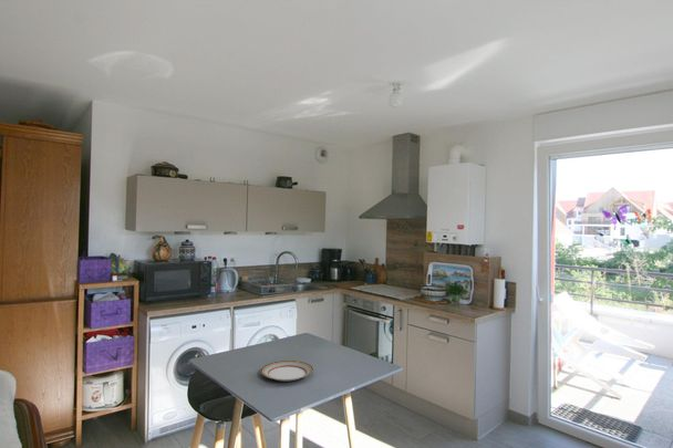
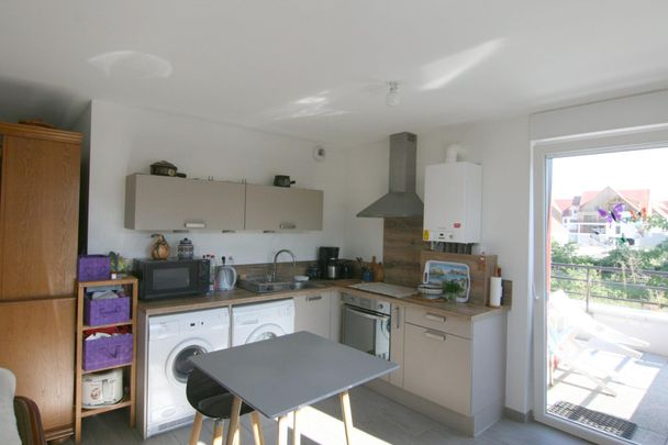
- plate [260,360,314,383]
